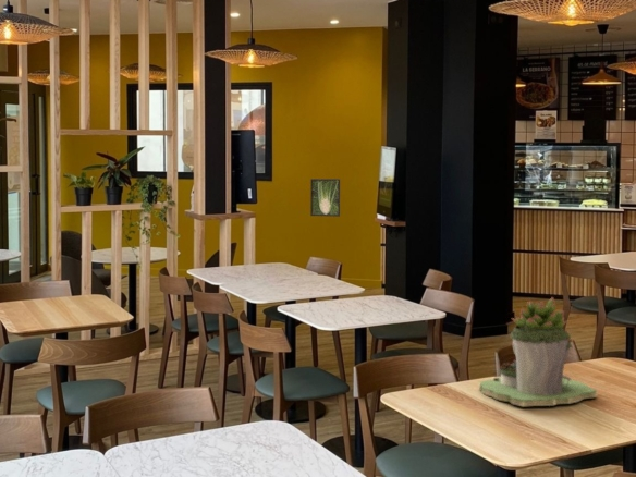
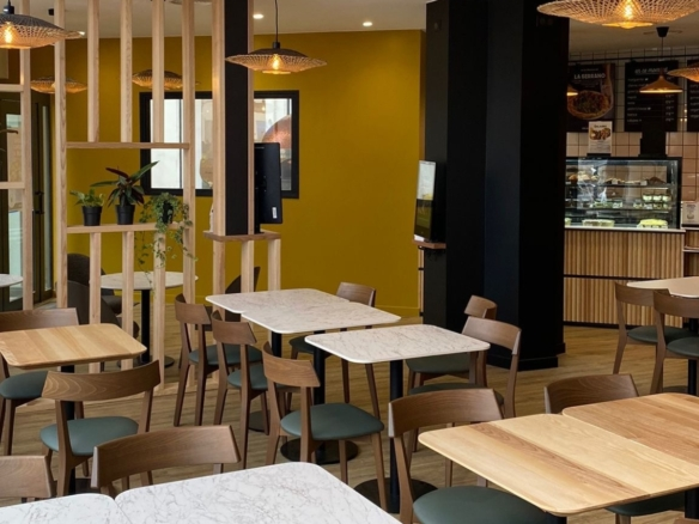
- succulent planter [478,296,599,407]
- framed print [309,178,341,218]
